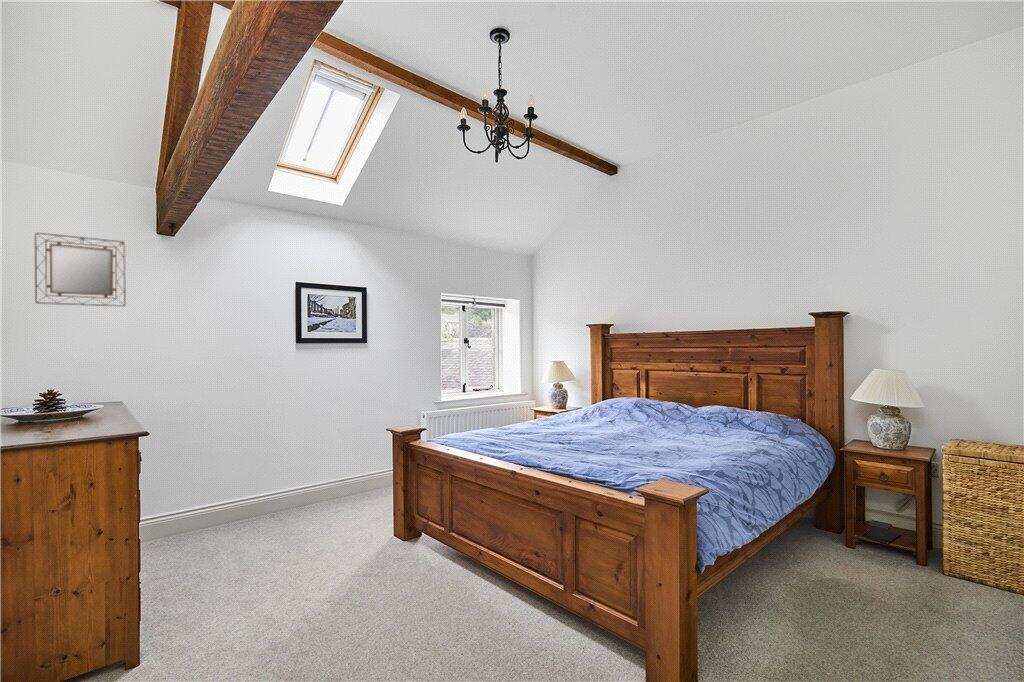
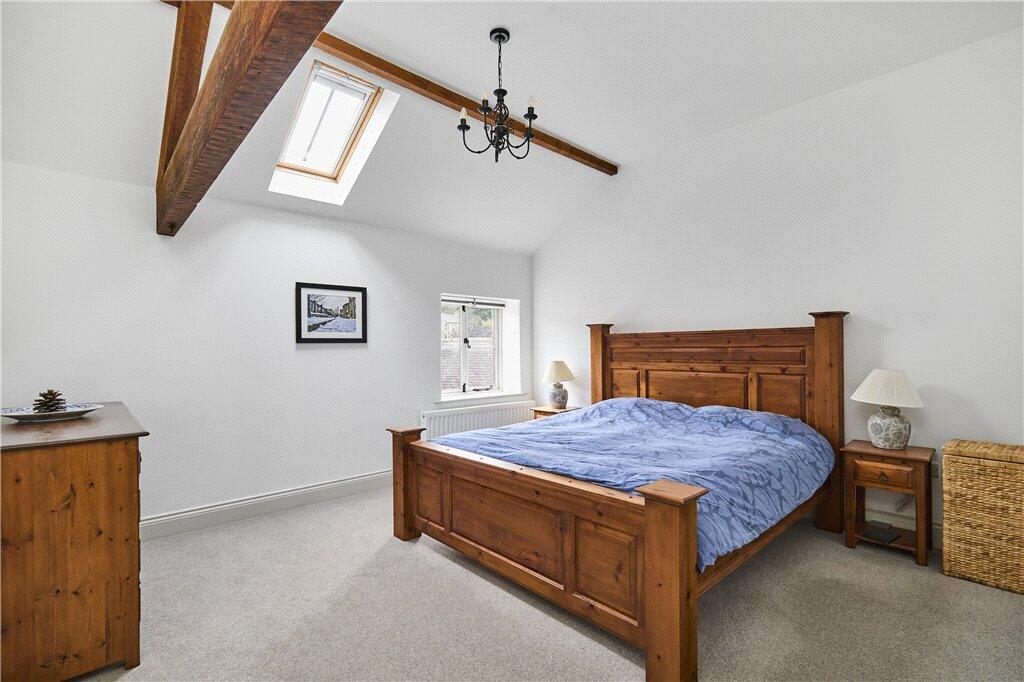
- home mirror [34,232,127,308]
